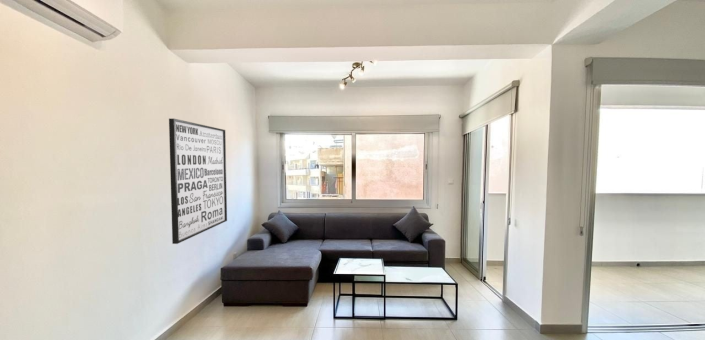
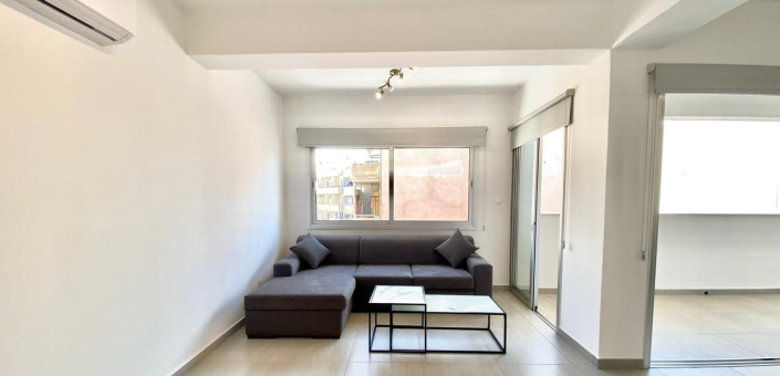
- wall art [168,118,228,245]
